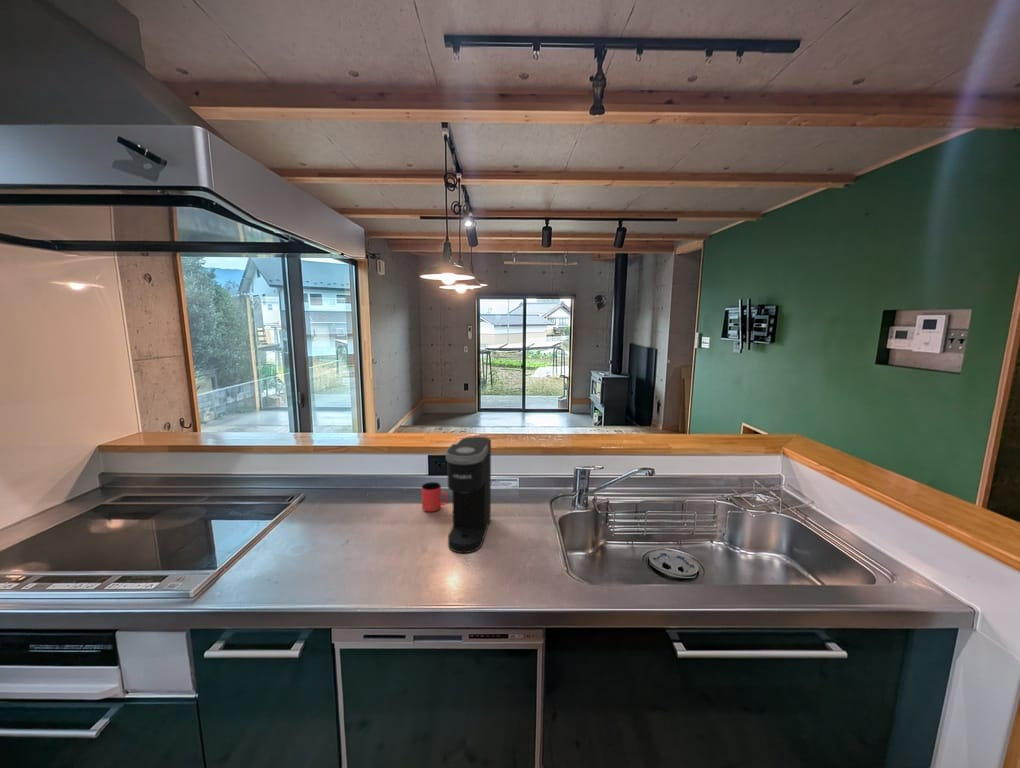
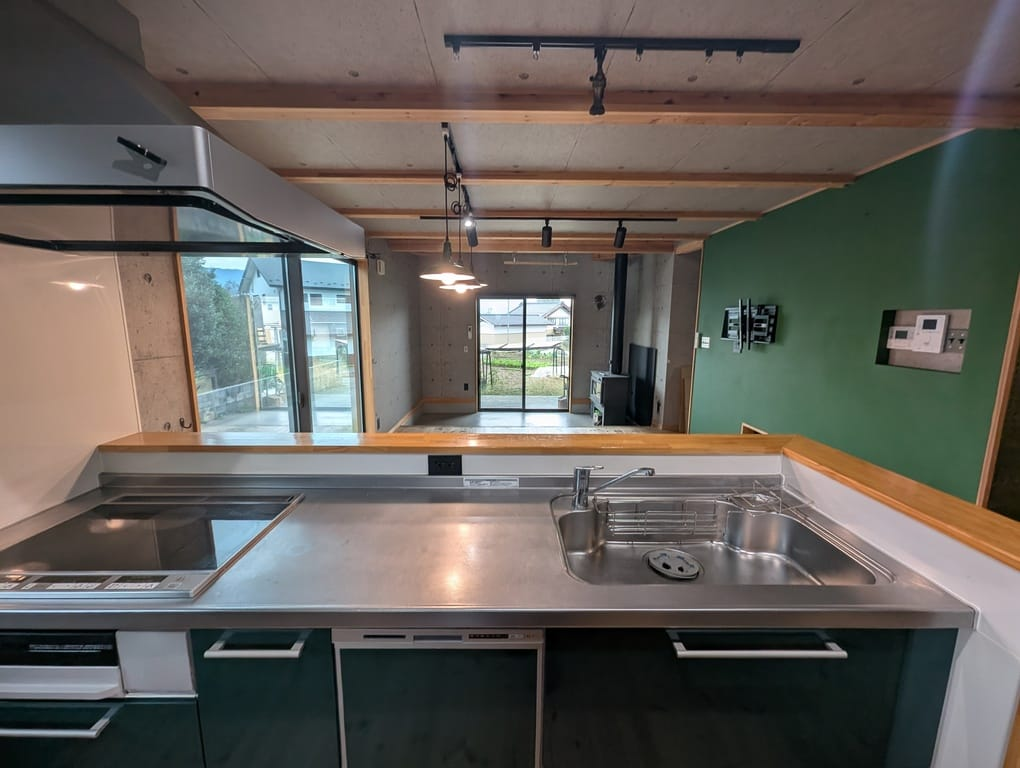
- cup [421,481,450,513]
- coffee maker [445,435,492,554]
